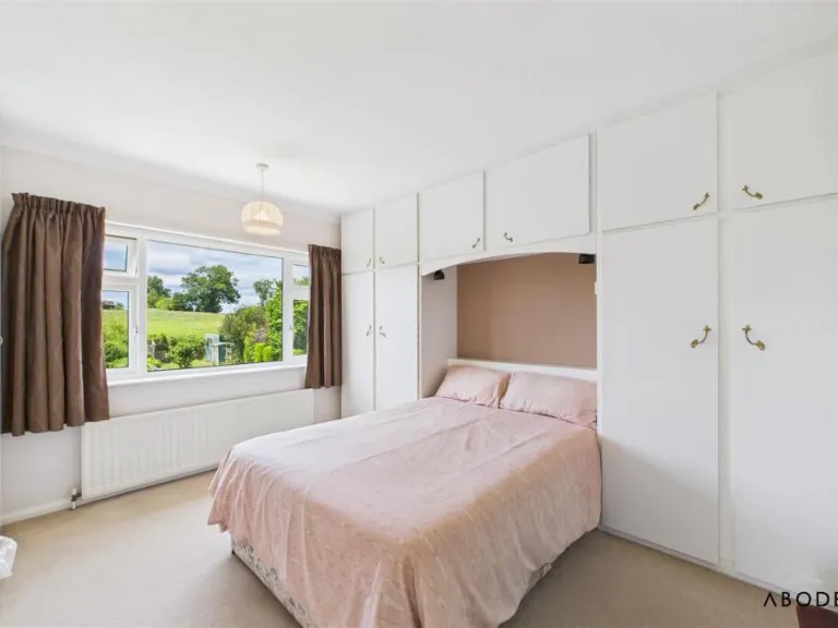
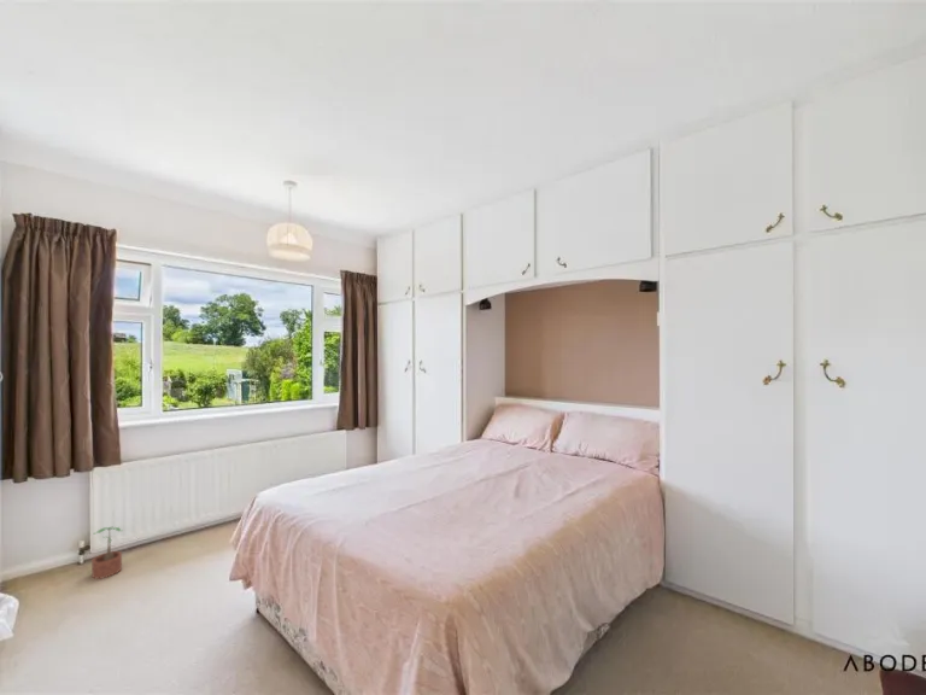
+ potted plant [90,526,125,580]
